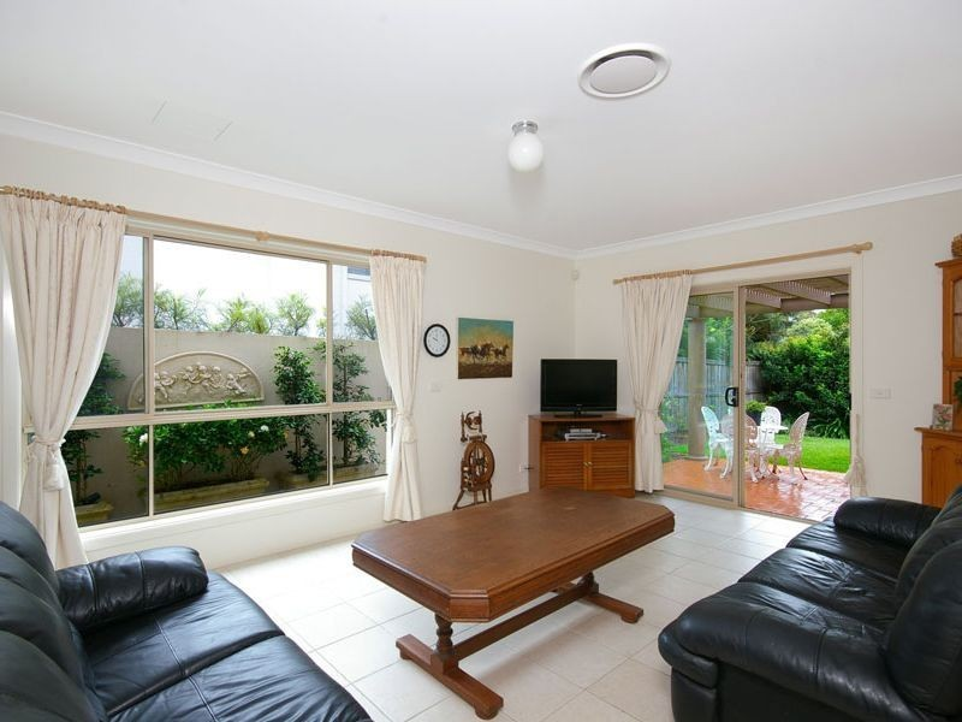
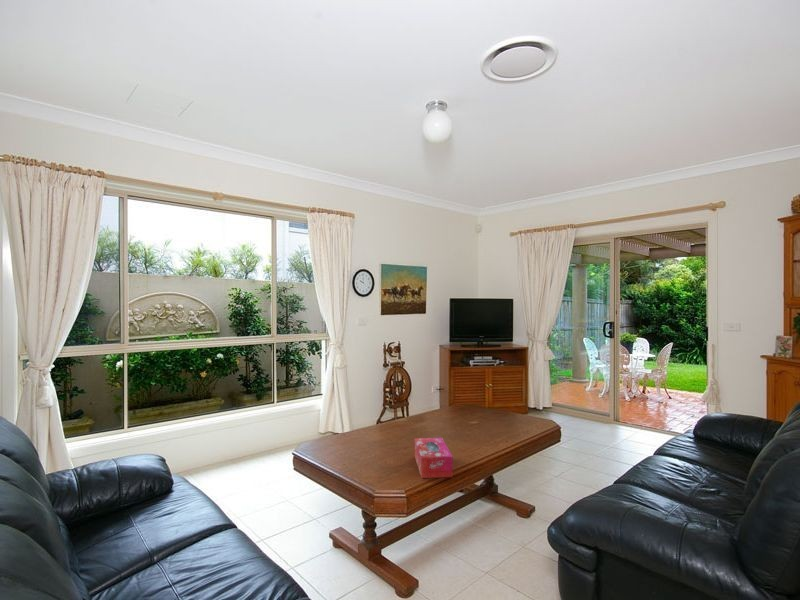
+ tissue box [414,437,454,479]
